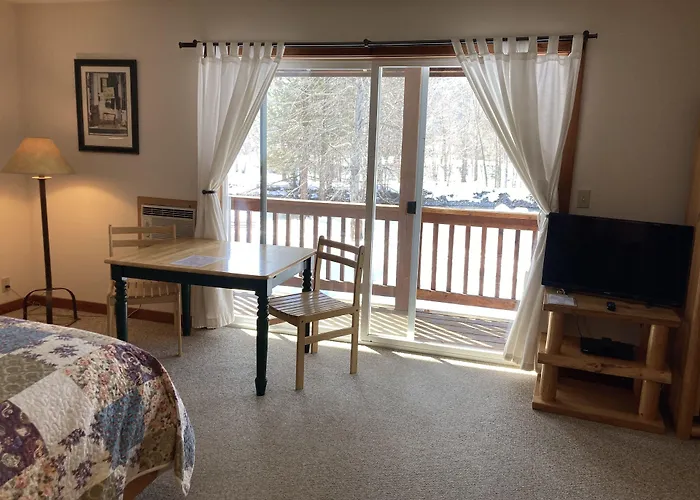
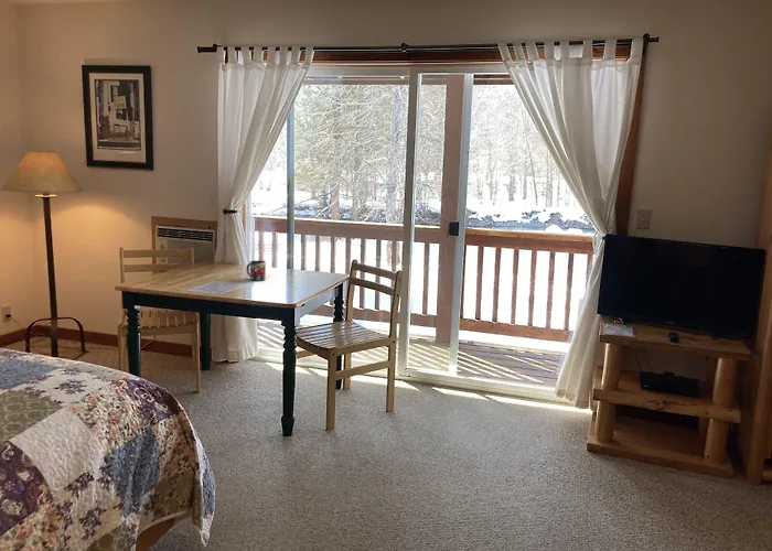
+ mug [246,260,267,281]
